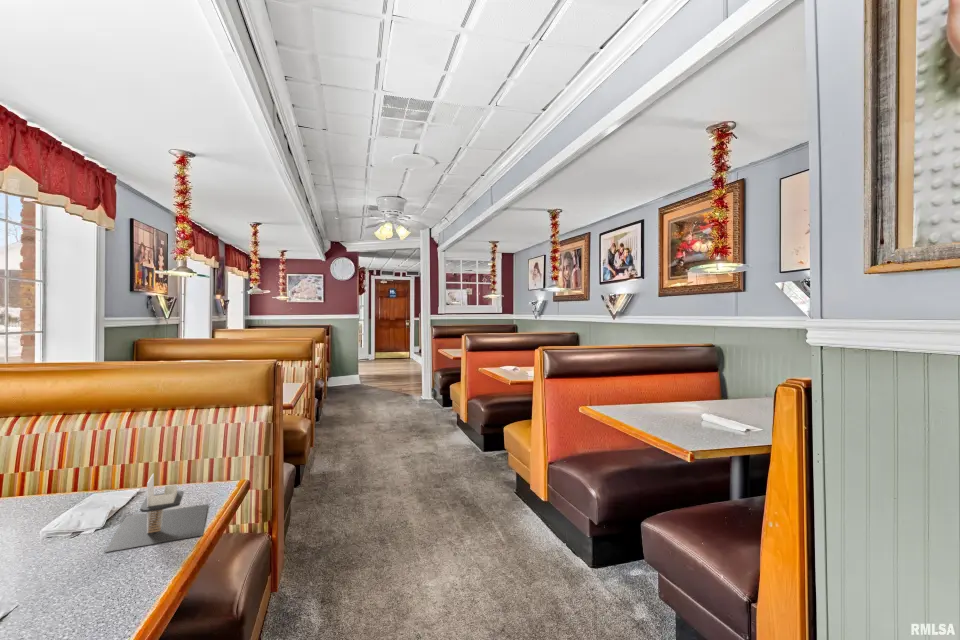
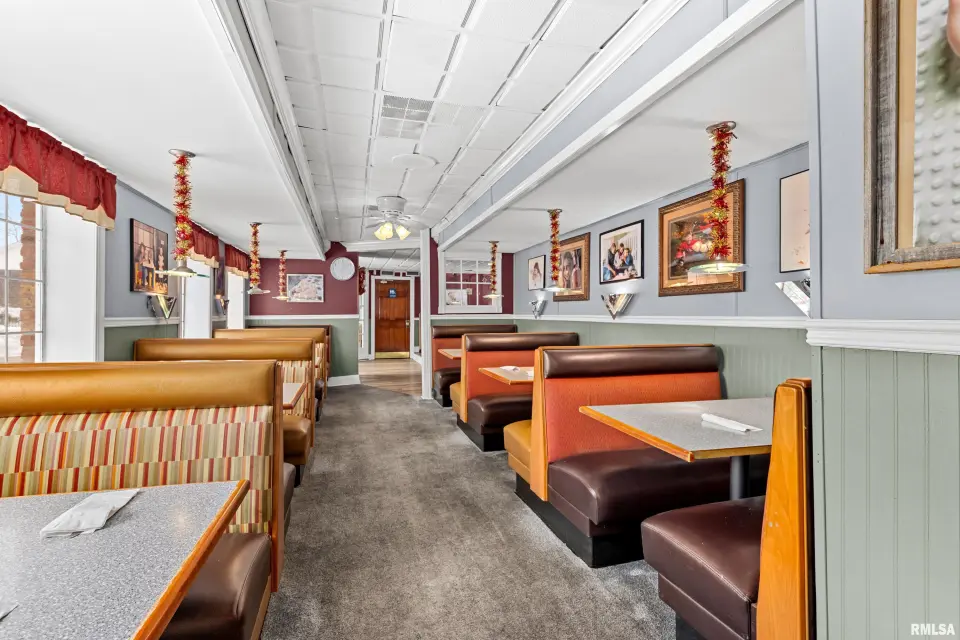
- napkin holder [104,473,209,553]
